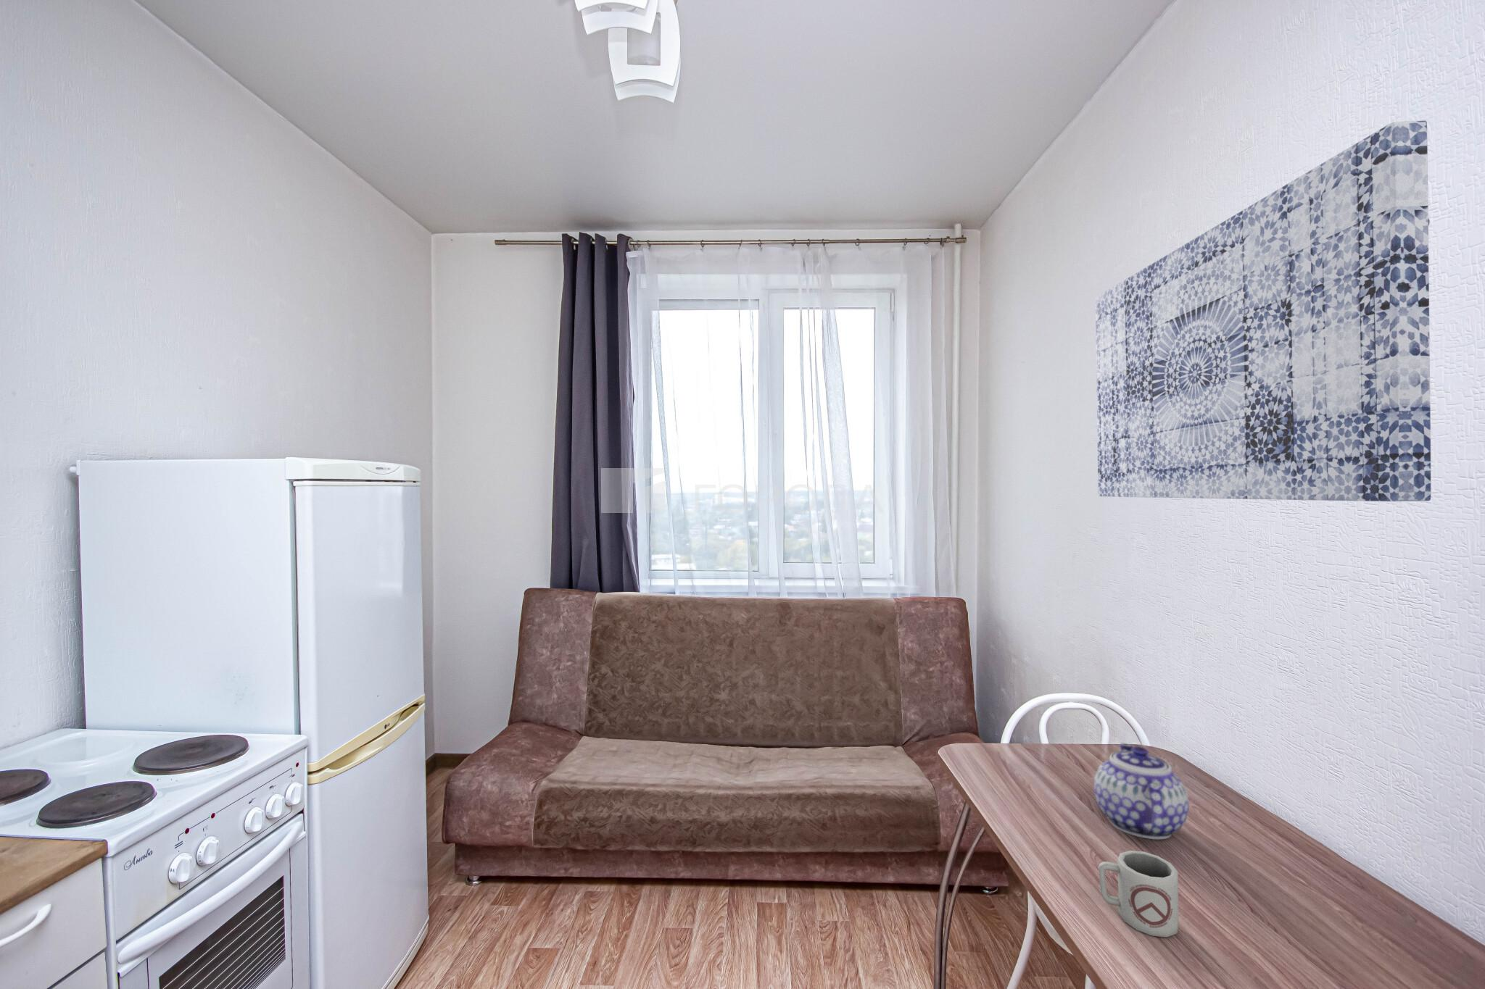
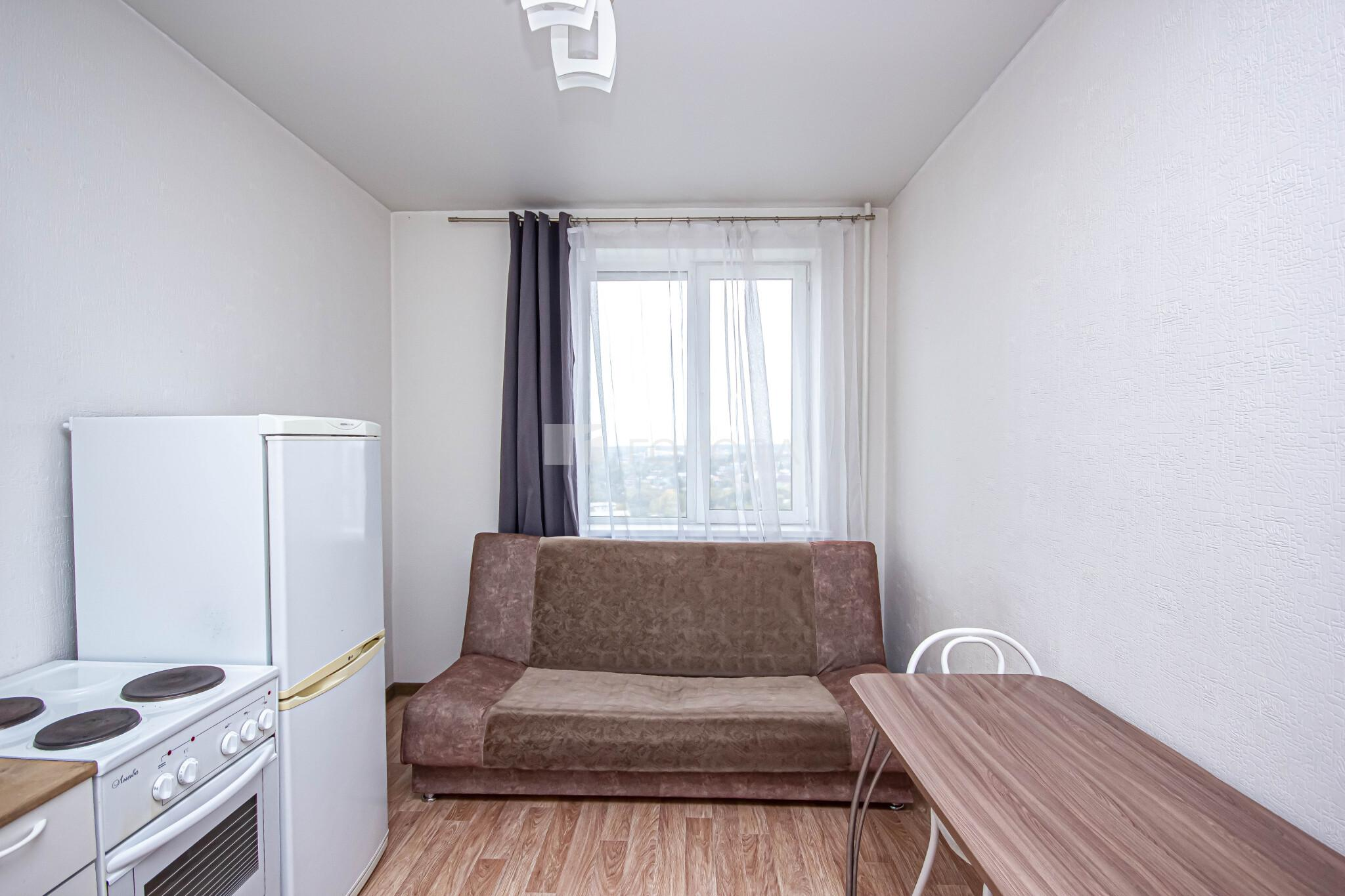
- teapot [1093,742,1190,840]
- cup [1097,850,1179,937]
- wall art [1095,120,1431,502]
